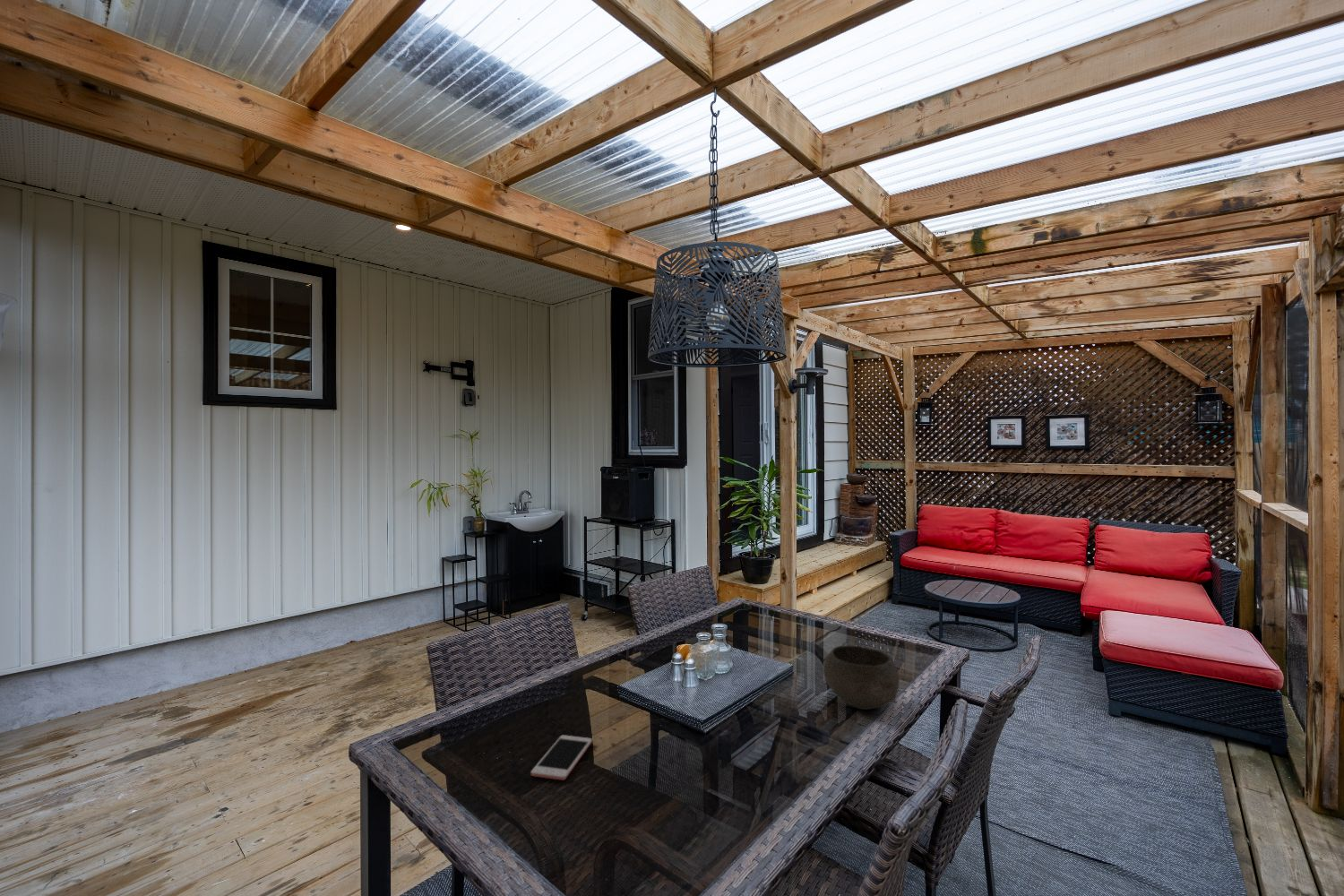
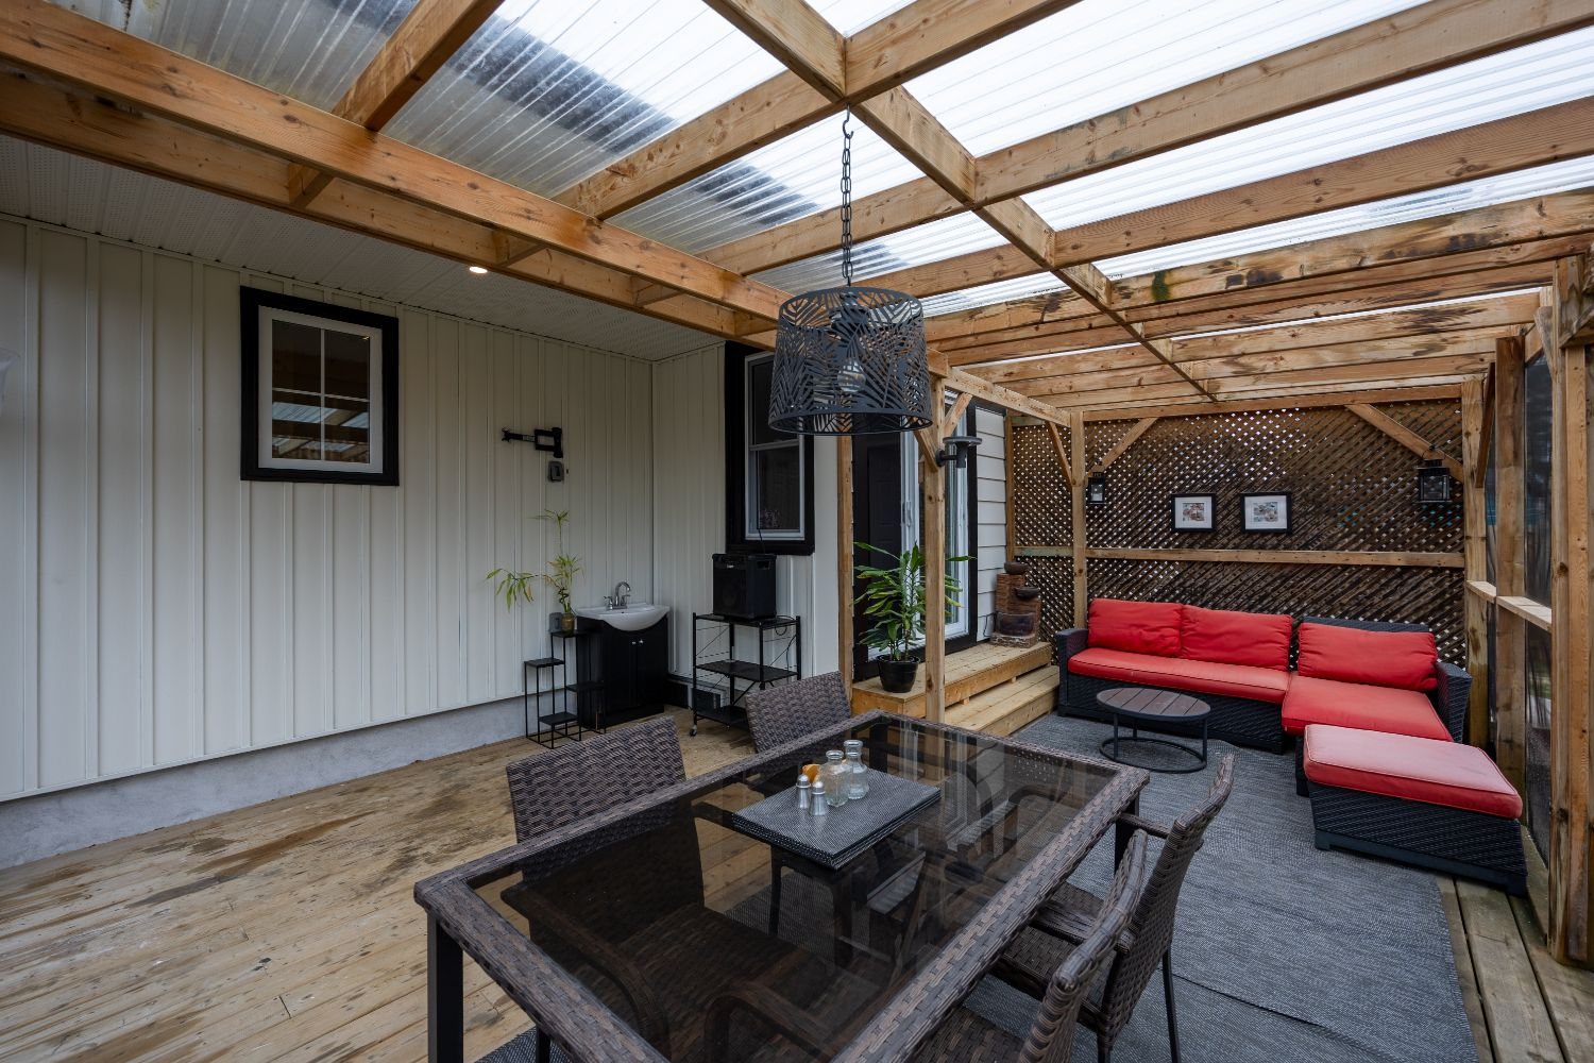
- bowl [823,644,900,711]
- cell phone [530,735,593,781]
